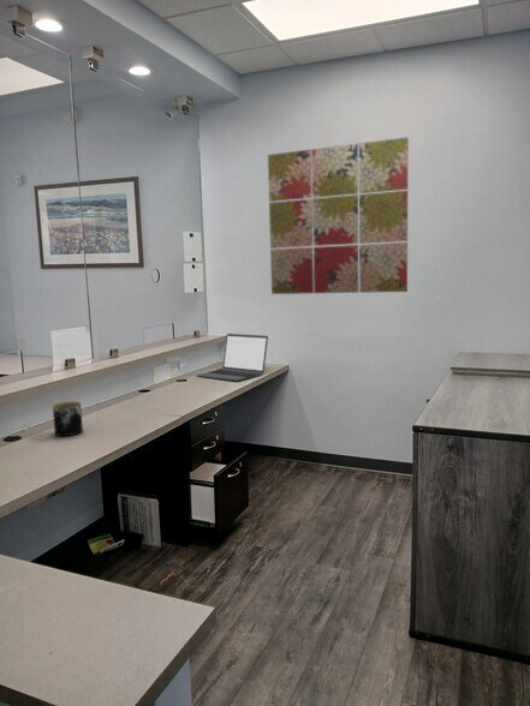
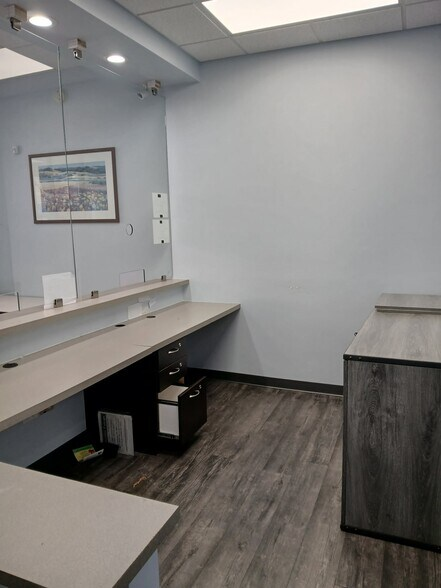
- mug [52,400,84,437]
- laptop [195,333,269,382]
- wall art [267,136,410,295]
